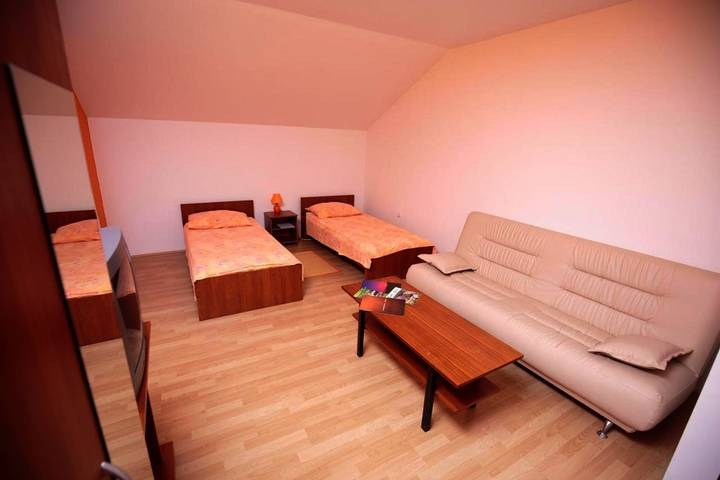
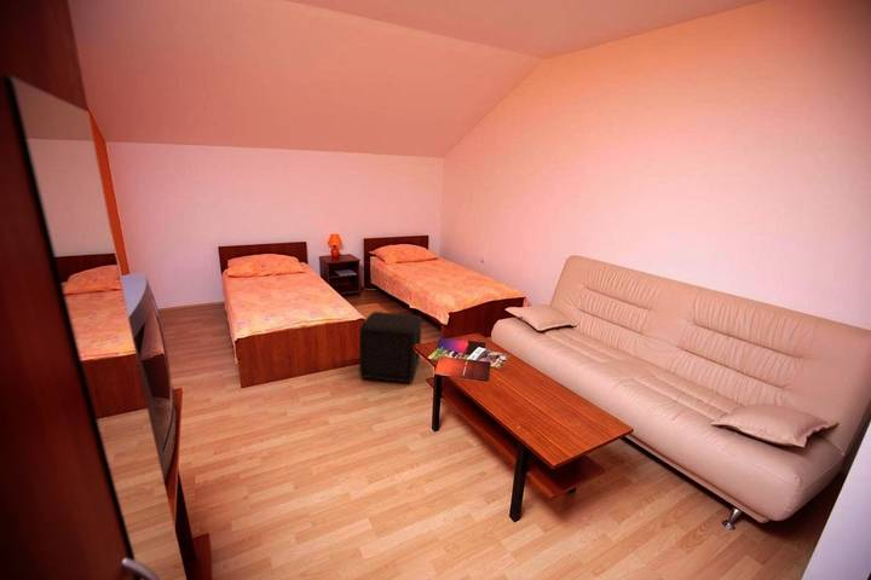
+ ottoman [358,311,423,383]
